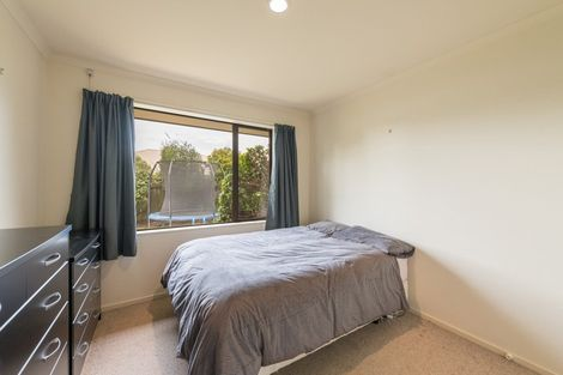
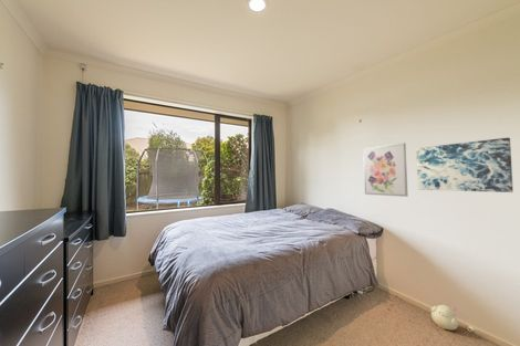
+ wall art [362,141,409,198]
+ plush toy [430,304,461,331]
+ wall art [415,136,514,193]
